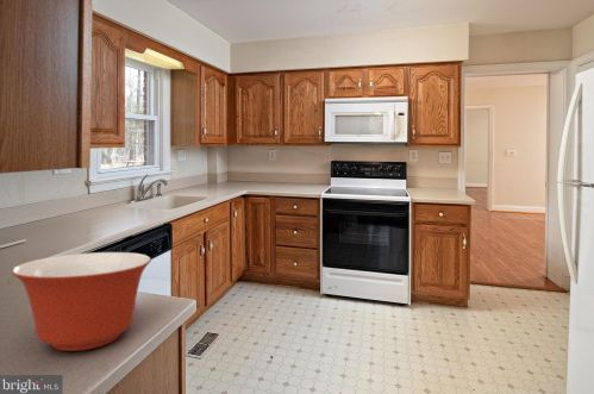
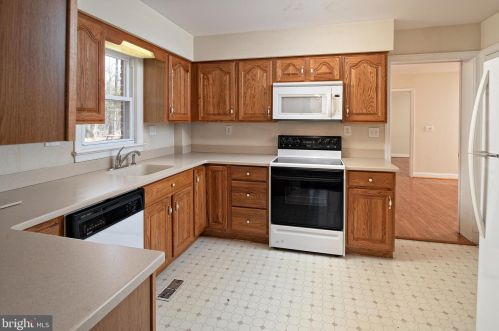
- mixing bowl [11,251,152,352]
